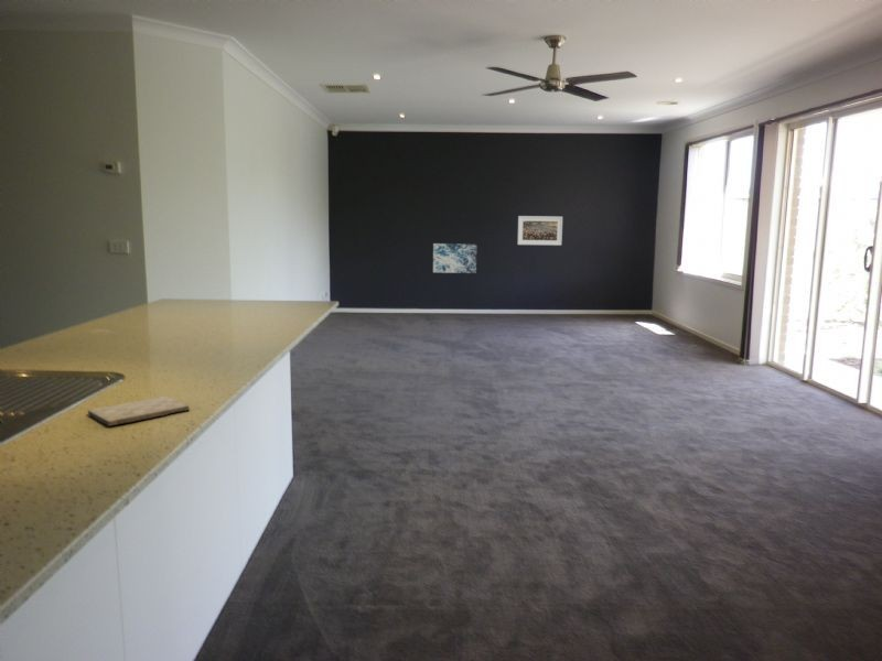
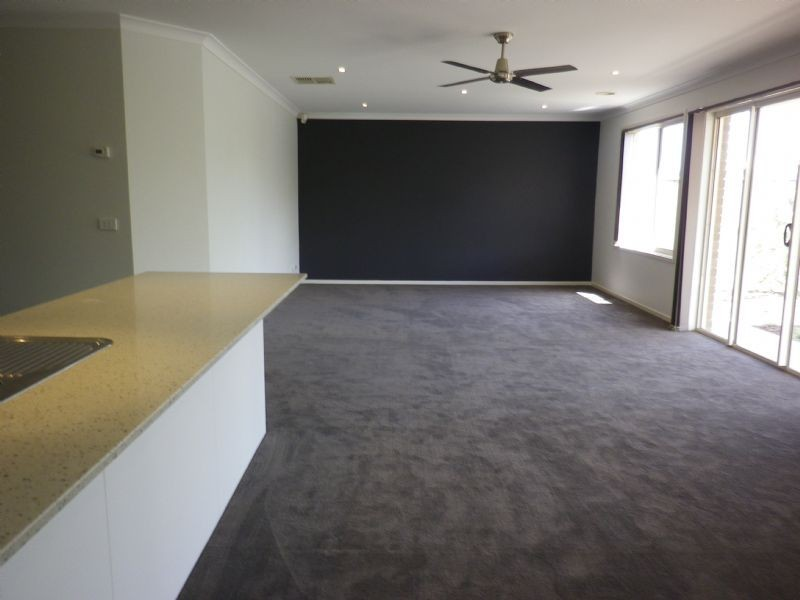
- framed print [516,215,563,247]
- wall art [432,242,477,274]
- cutting board [87,395,191,427]
